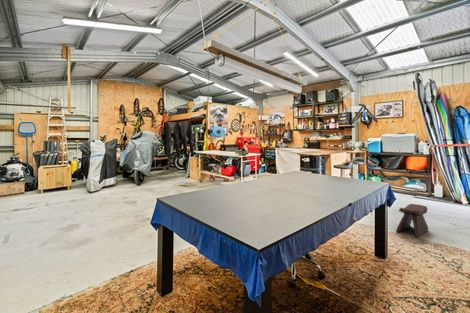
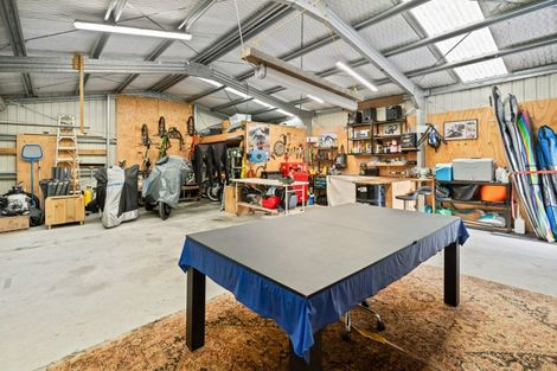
- stool [395,203,429,238]
